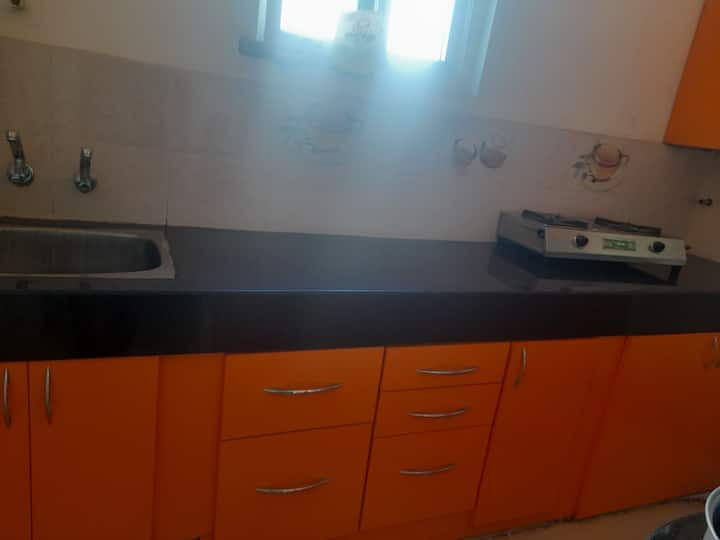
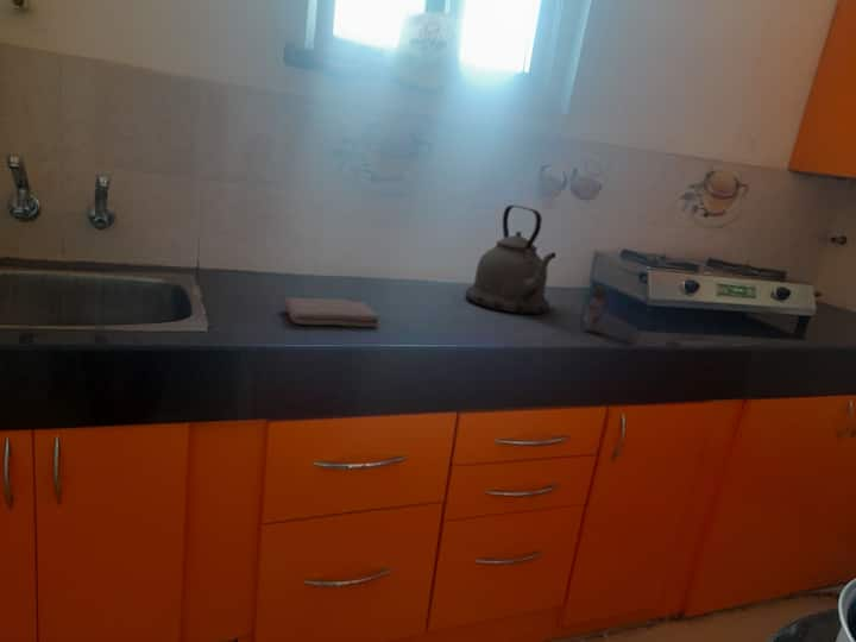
+ salt shaker [581,287,608,334]
+ kettle [464,204,556,315]
+ washcloth [282,296,382,328]
